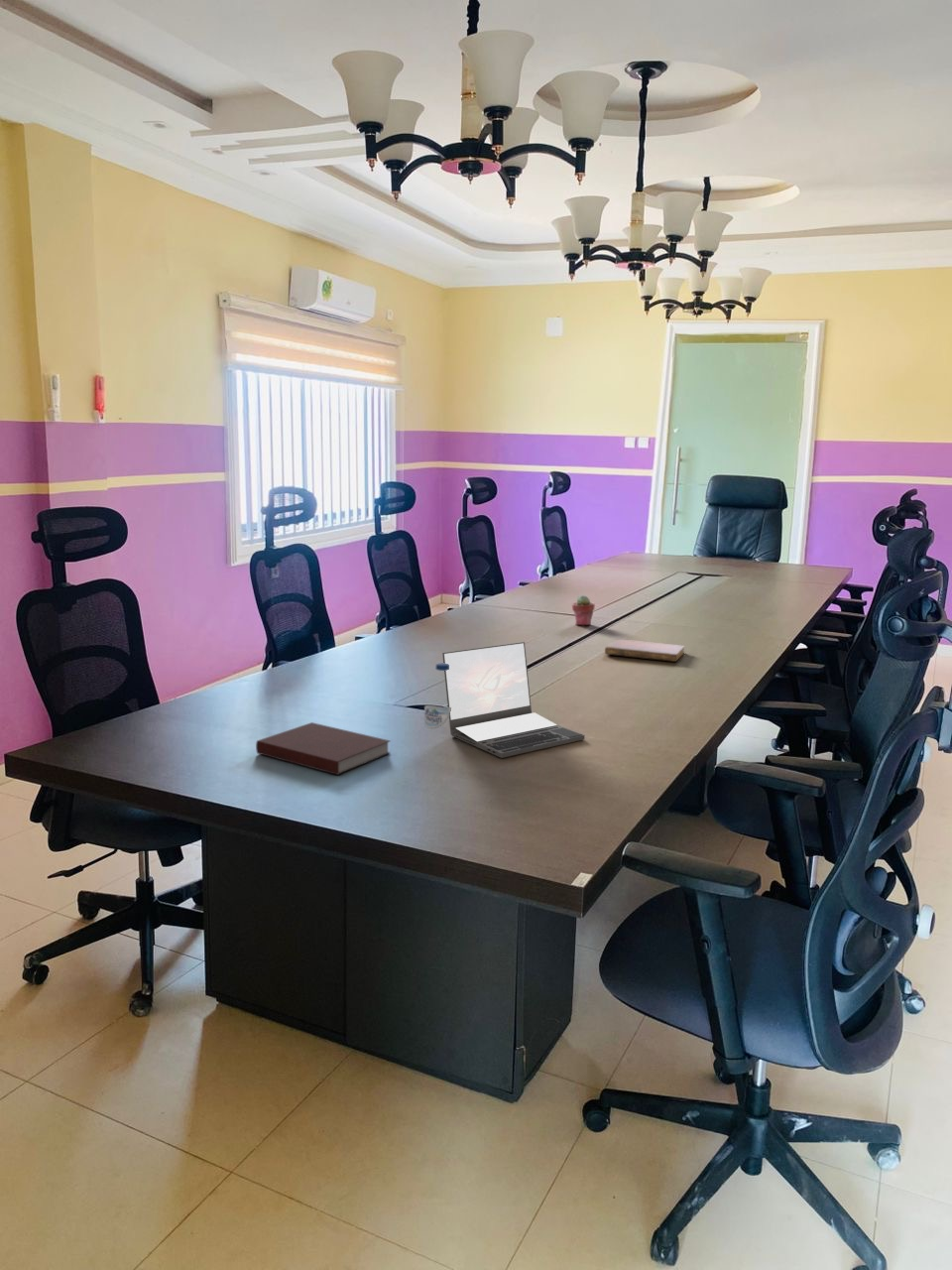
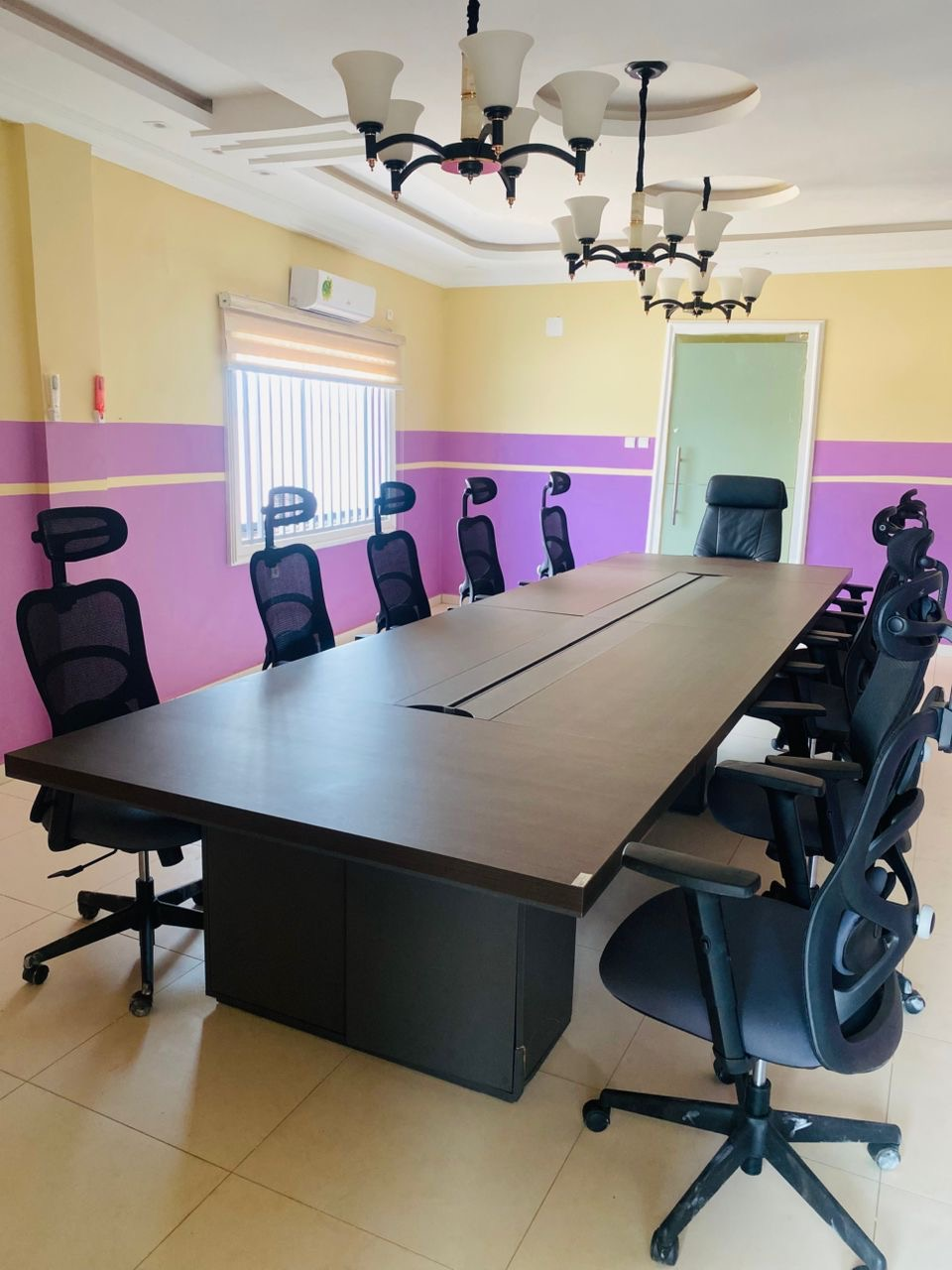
- notebook [255,721,392,776]
- potted succulent [571,594,596,626]
- laptop [441,641,586,759]
- notebook [604,639,686,663]
- water bottle [423,662,451,730]
